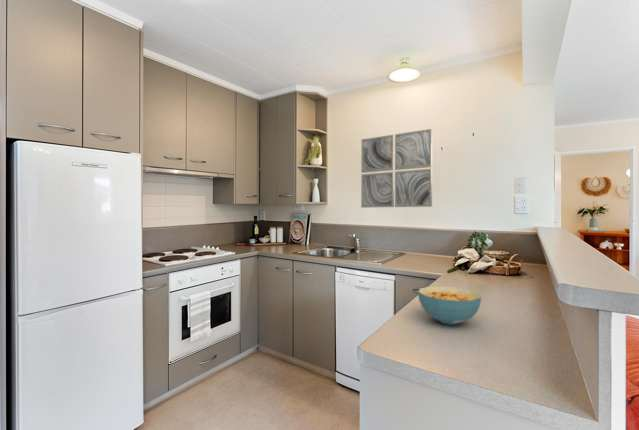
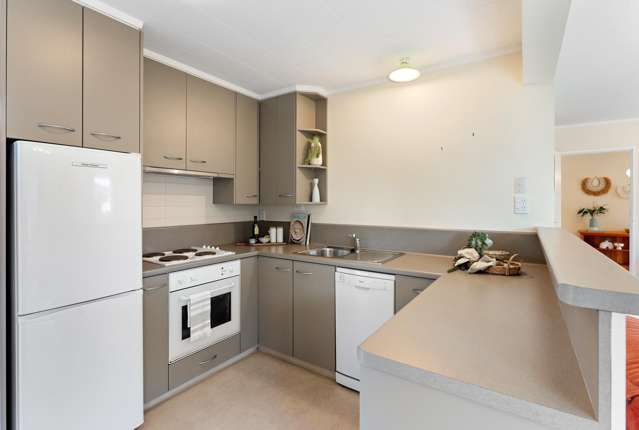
- cereal bowl [417,285,482,326]
- wall art [360,128,433,209]
